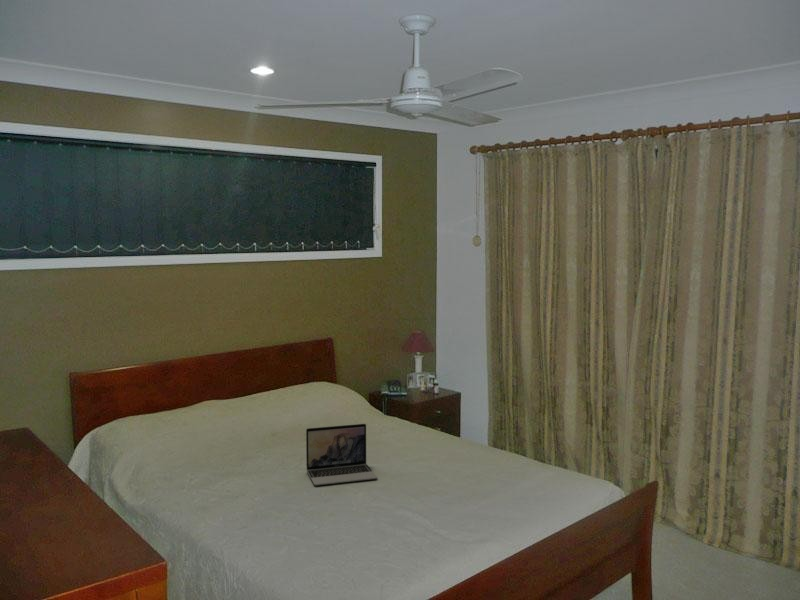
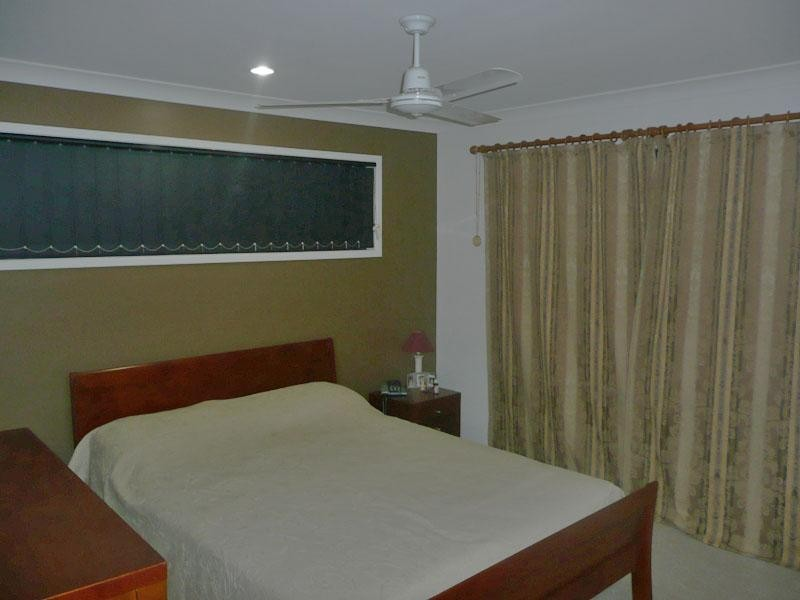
- laptop [305,423,378,486]
